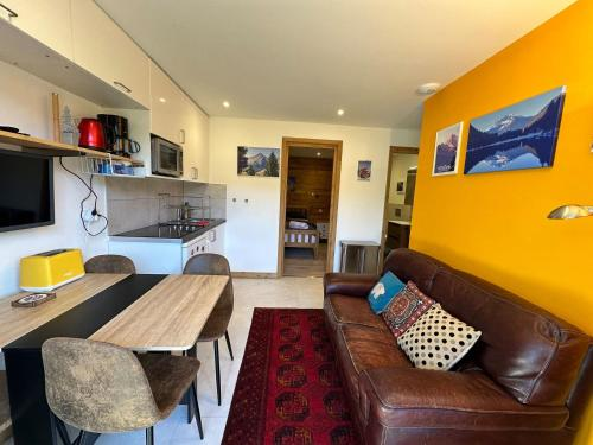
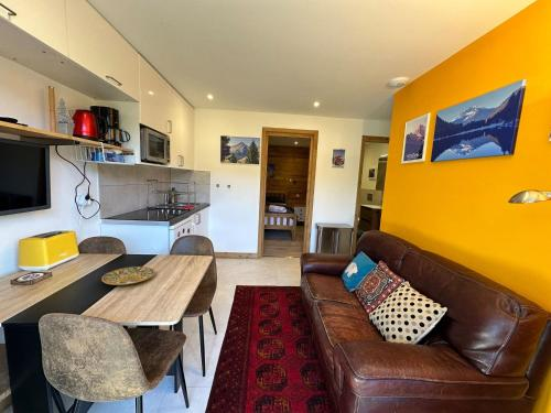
+ plate [100,265,155,286]
